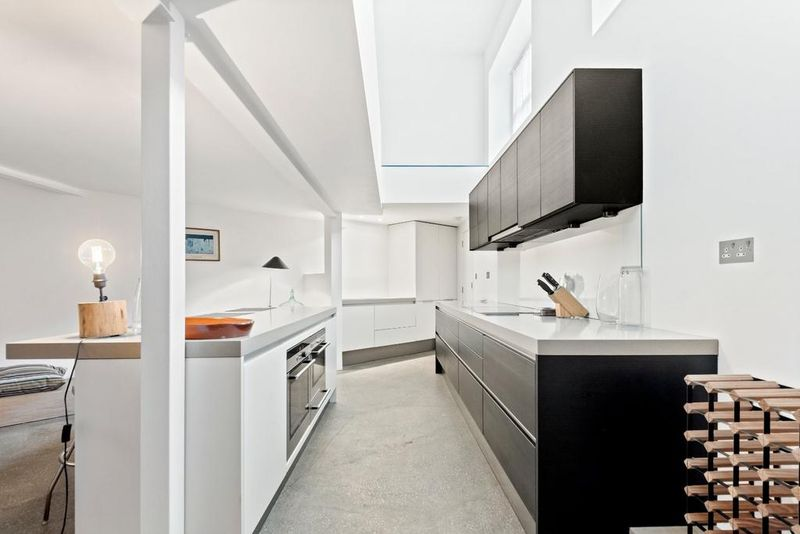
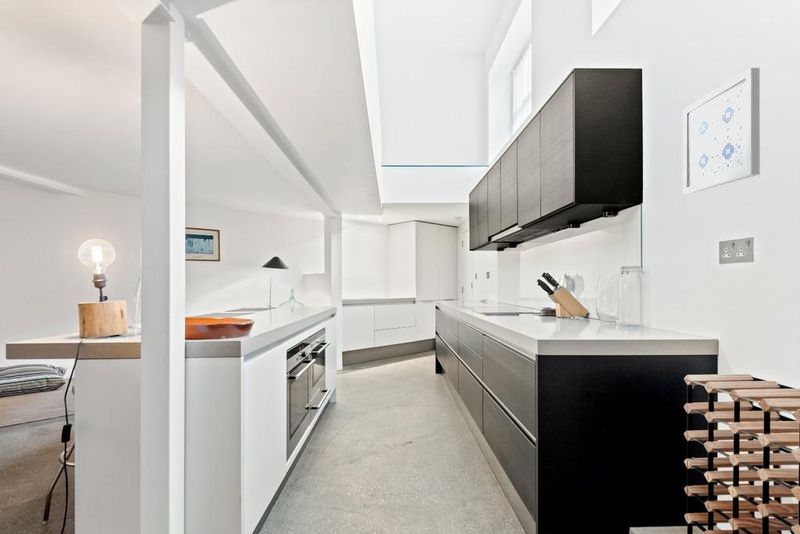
+ wall art [682,67,761,195]
